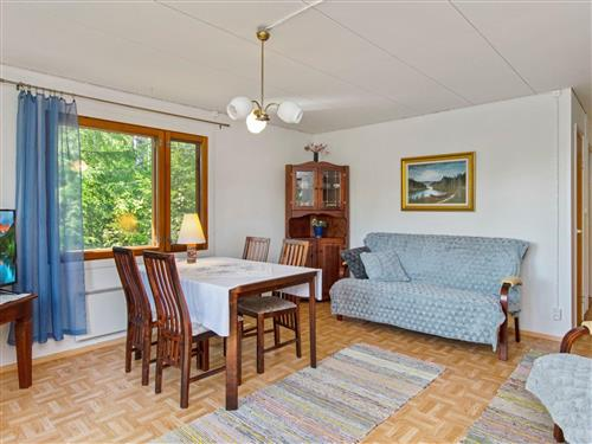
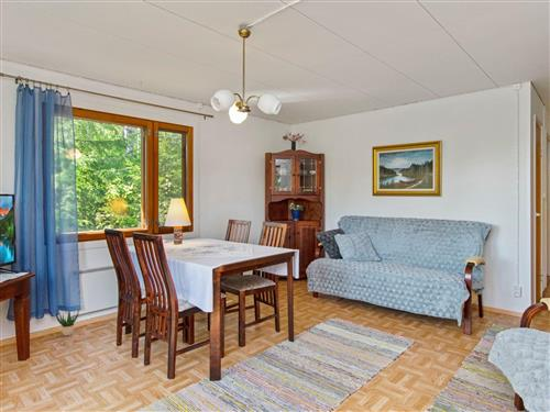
+ potted plant [55,307,80,337]
